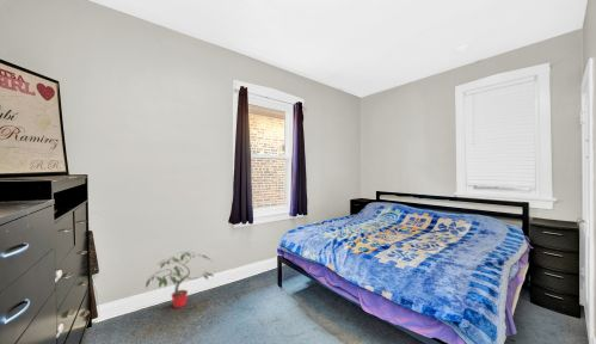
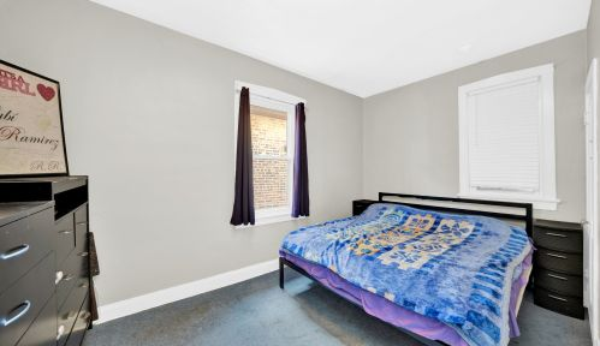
- potted plant [145,251,214,309]
